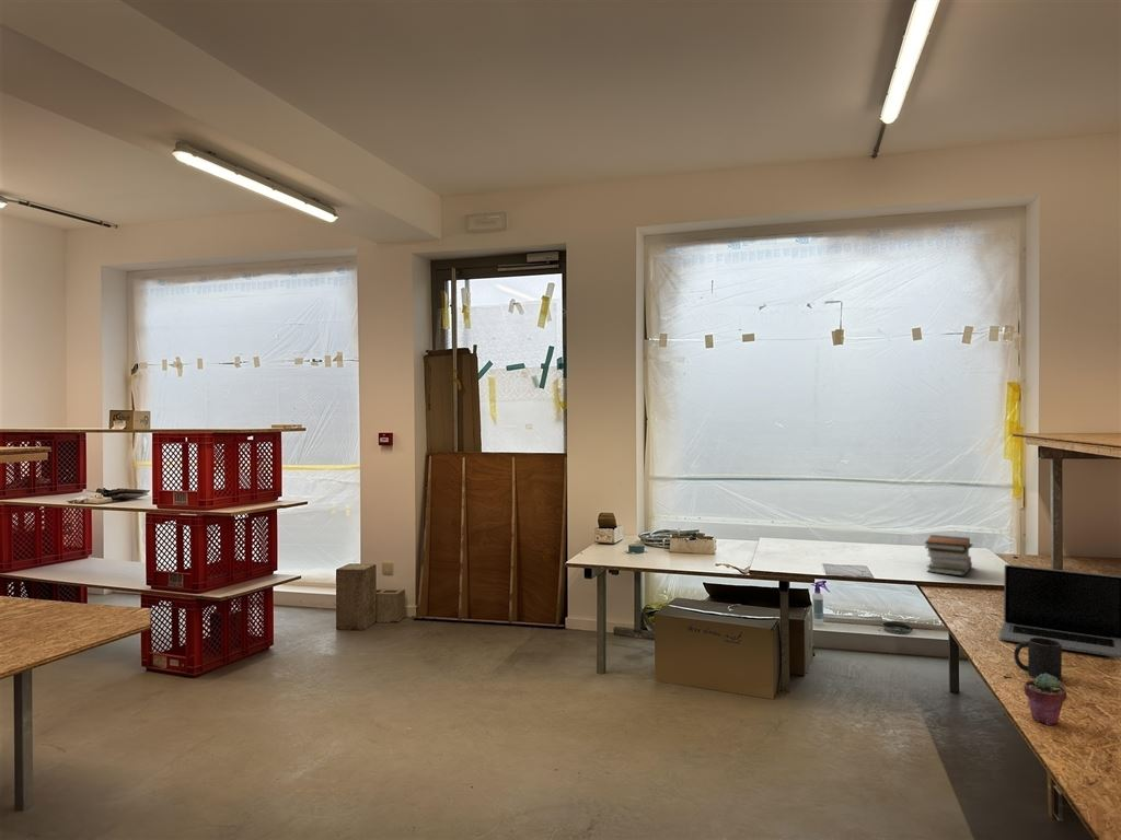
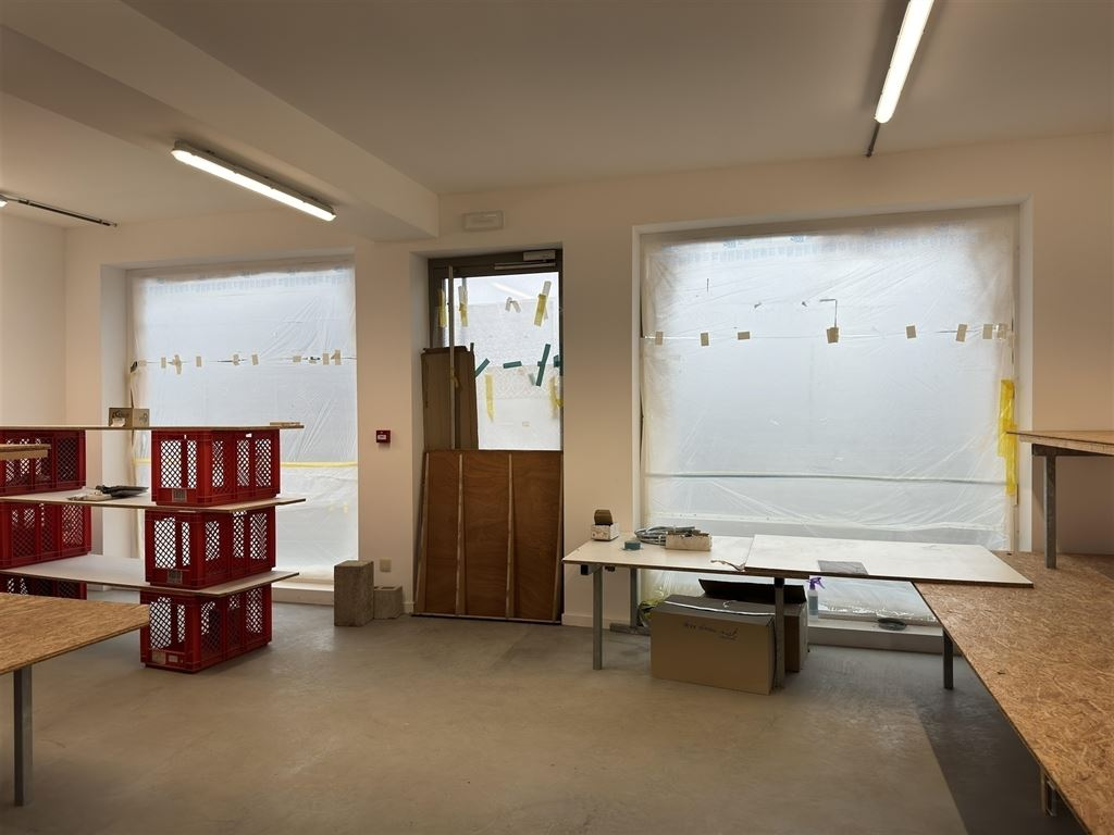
- laptop [998,563,1121,658]
- potted succulent [1024,674,1067,726]
- mug [1013,638,1063,680]
- book stack [924,534,973,578]
